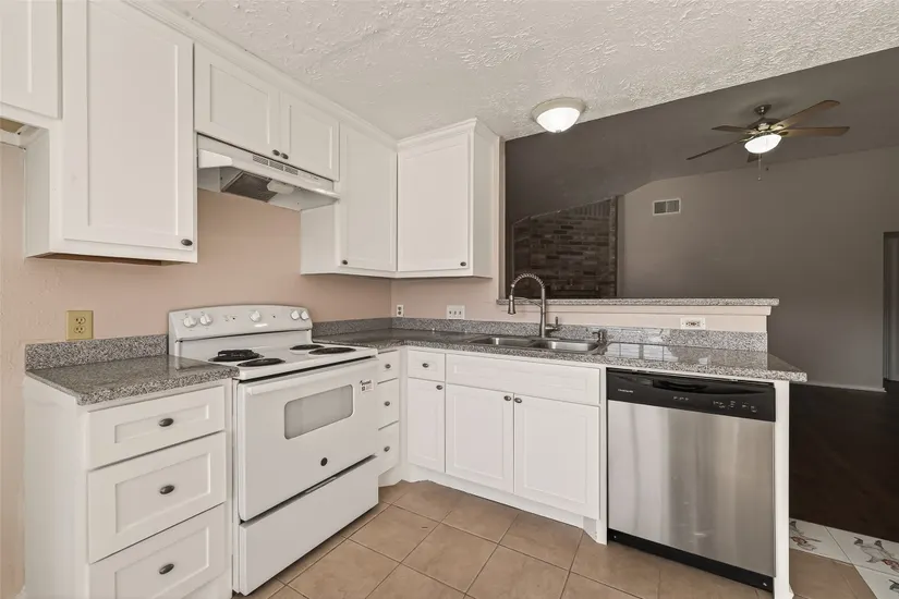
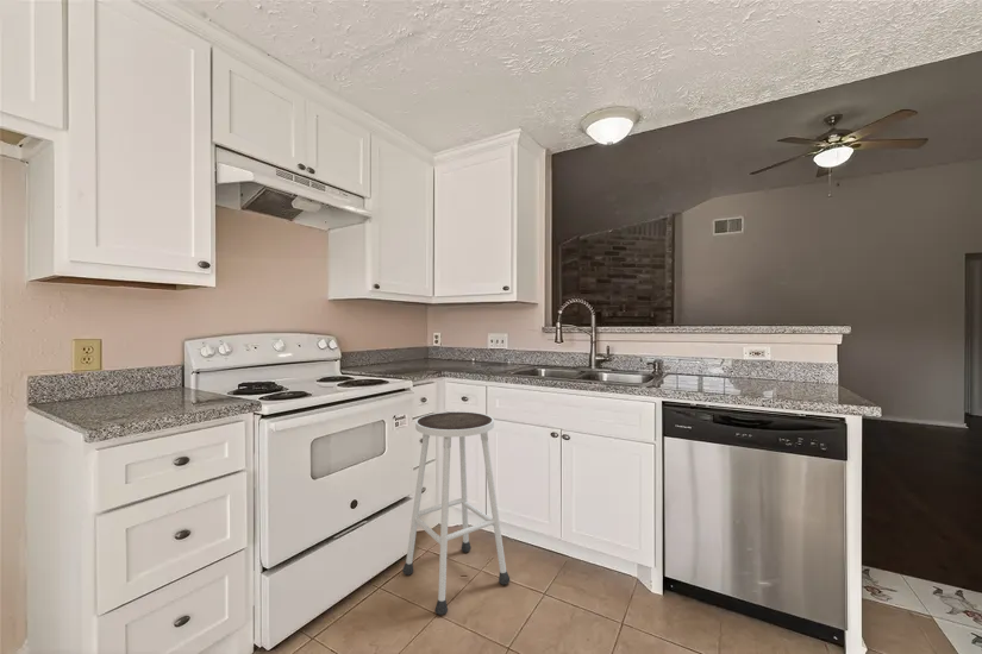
+ stool [401,410,511,616]
